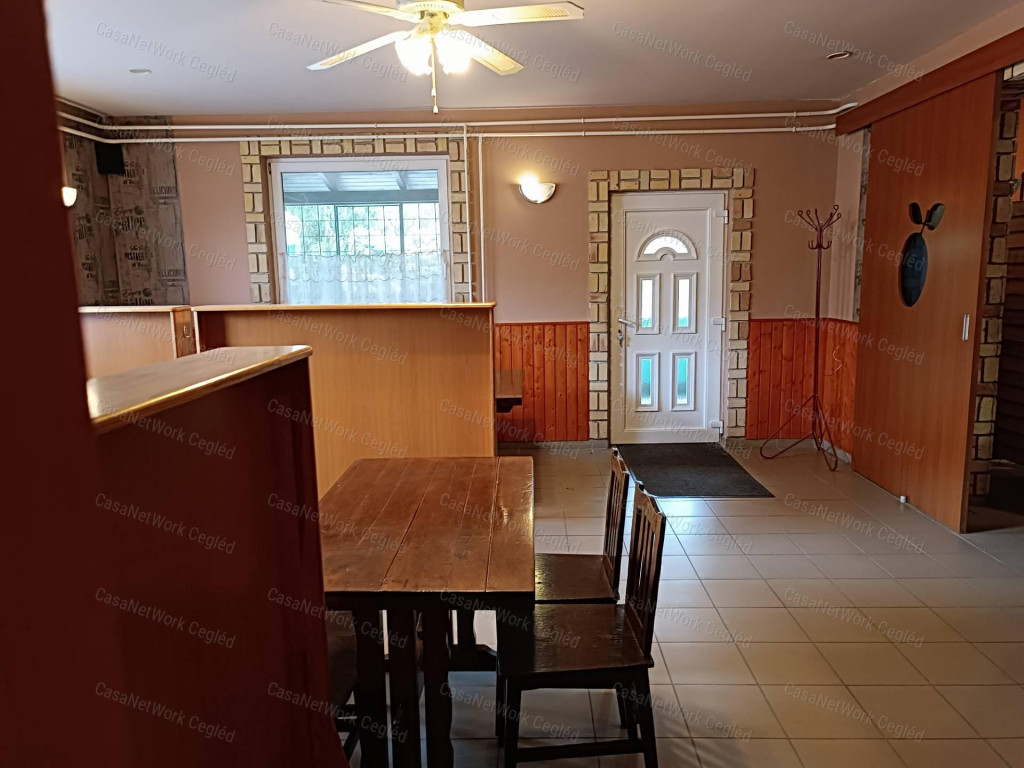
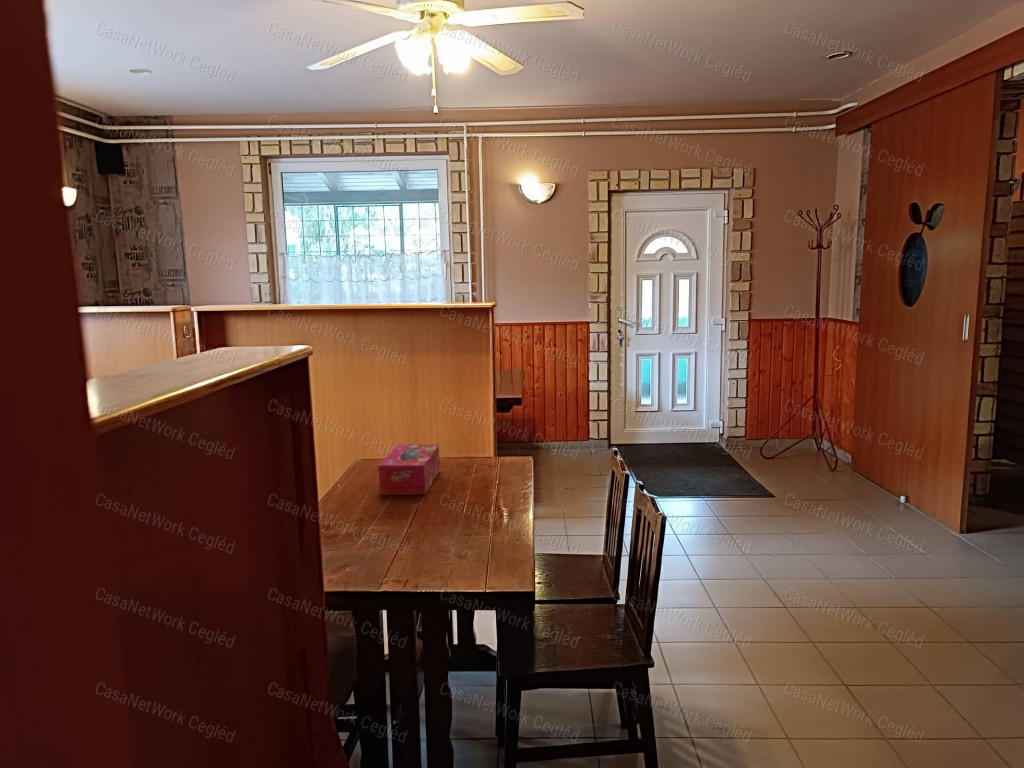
+ tissue box [377,443,441,496]
